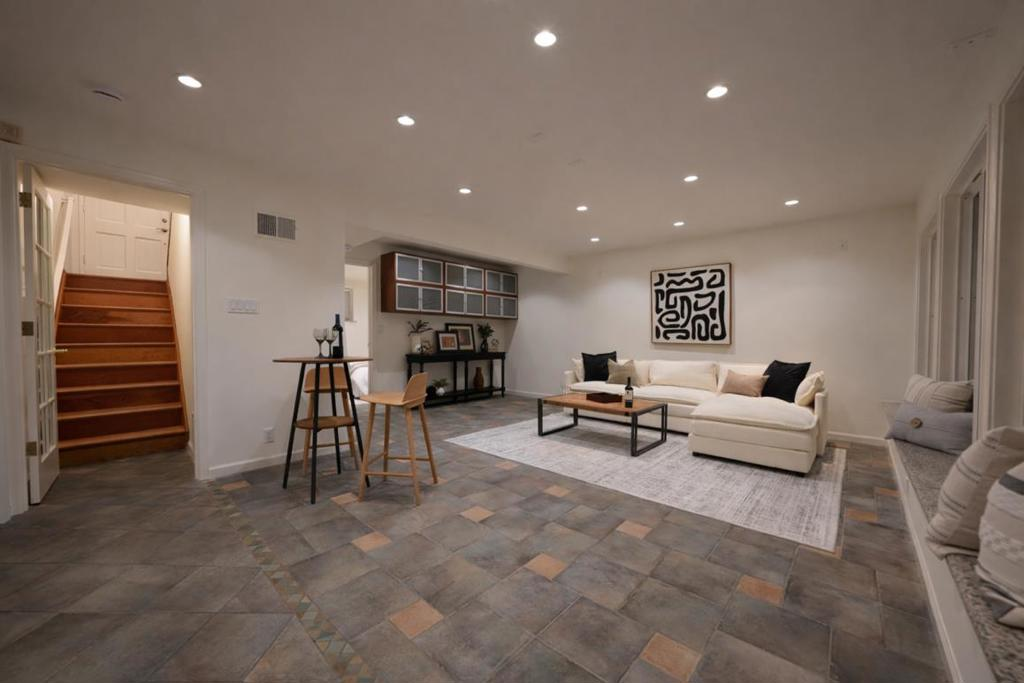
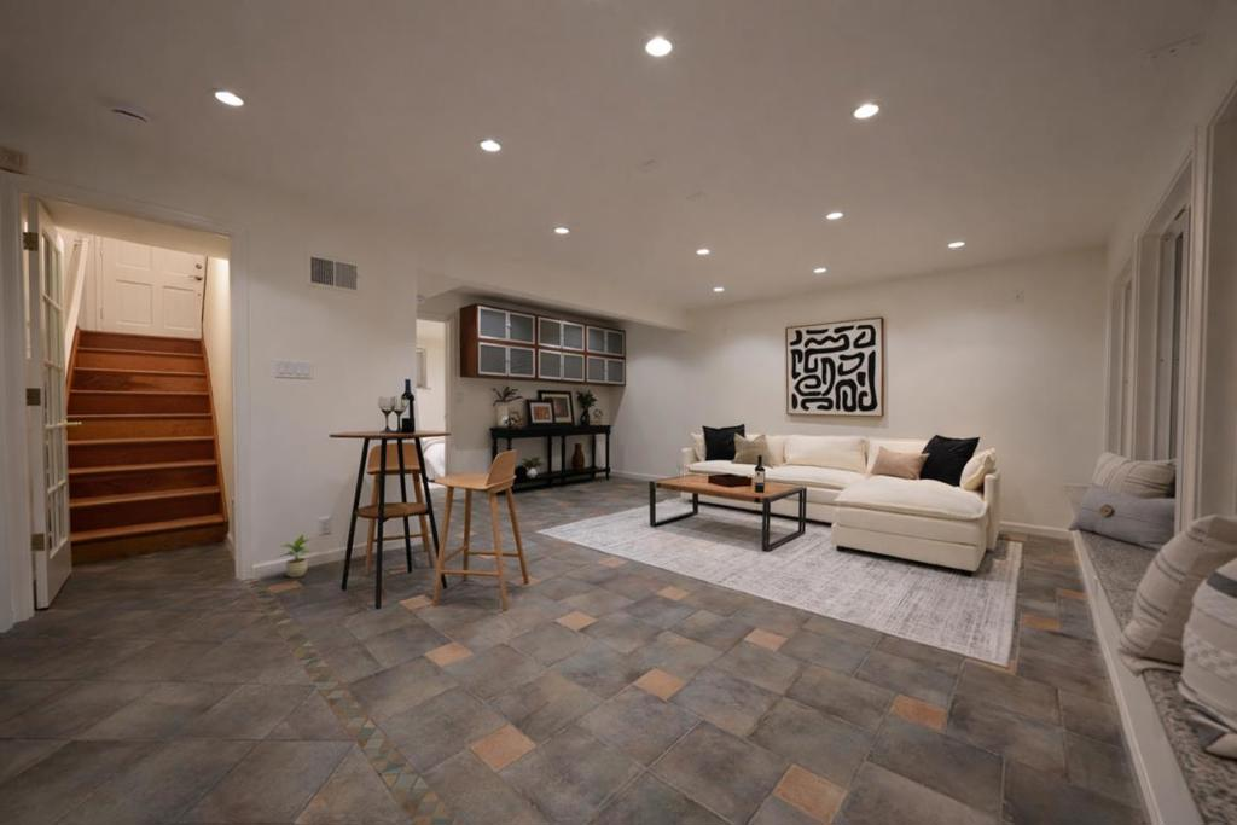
+ potted plant [278,533,315,579]
